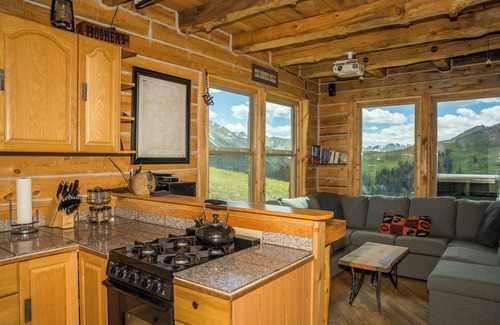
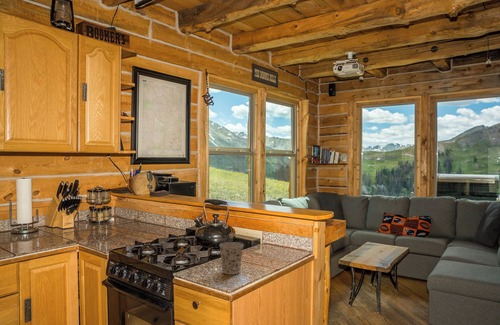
+ cup [218,241,245,276]
